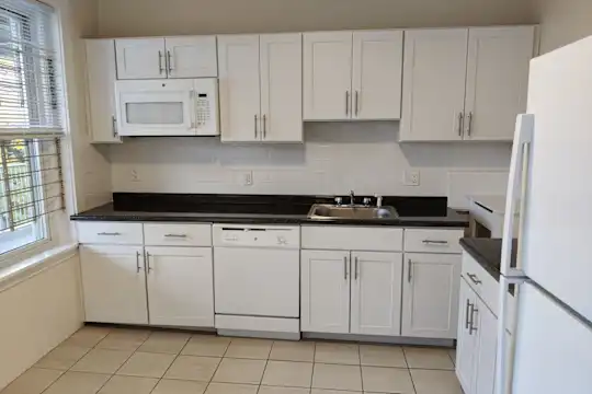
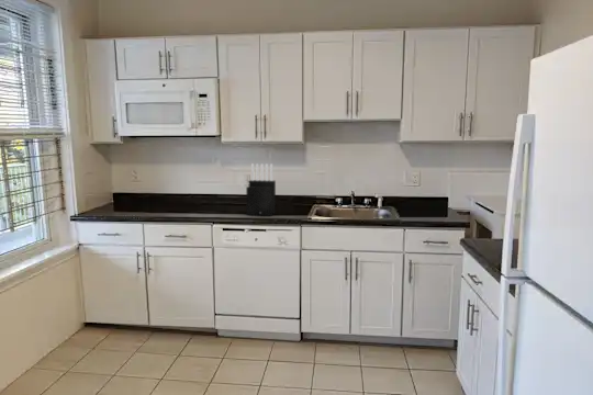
+ knife block [245,162,277,217]
